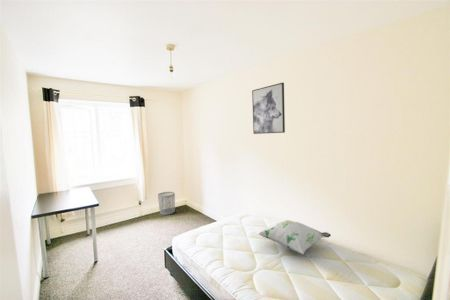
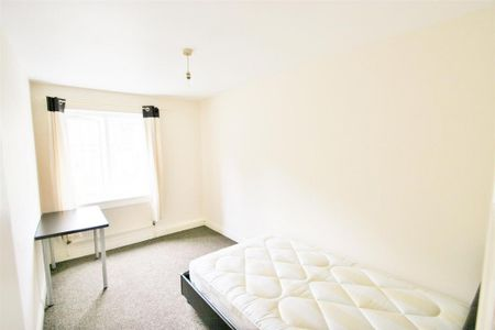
- waste bin [157,191,176,216]
- wall art [251,82,286,135]
- decorative pillow [258,219,332,255]
